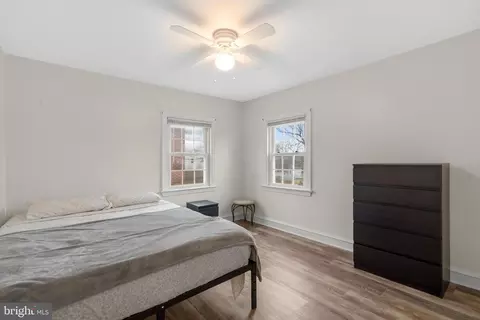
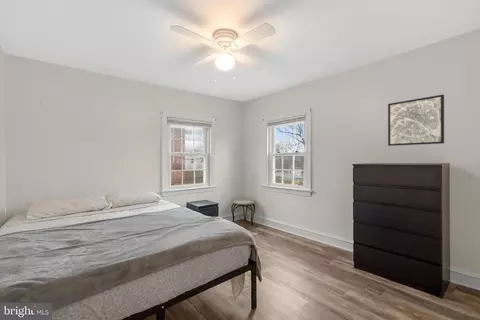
+ wall art [387,94,445,147]
